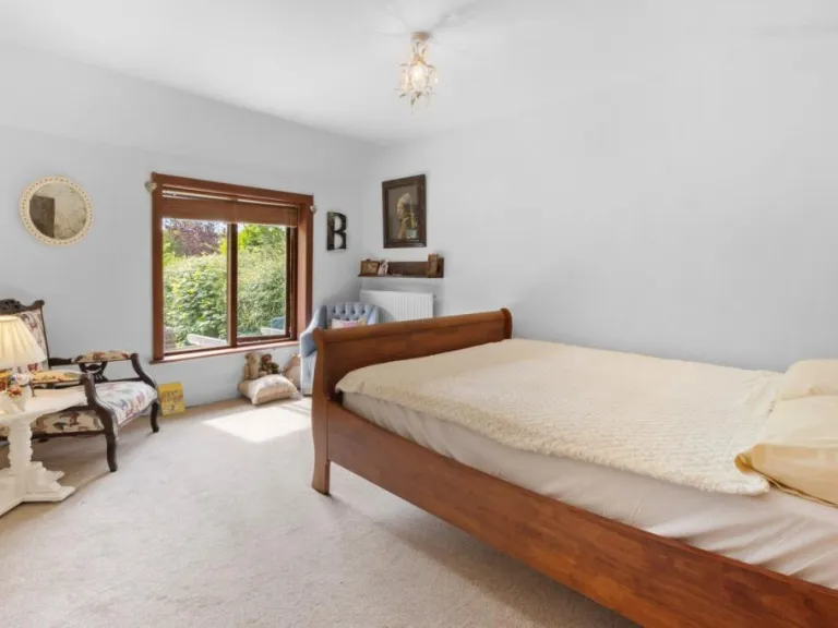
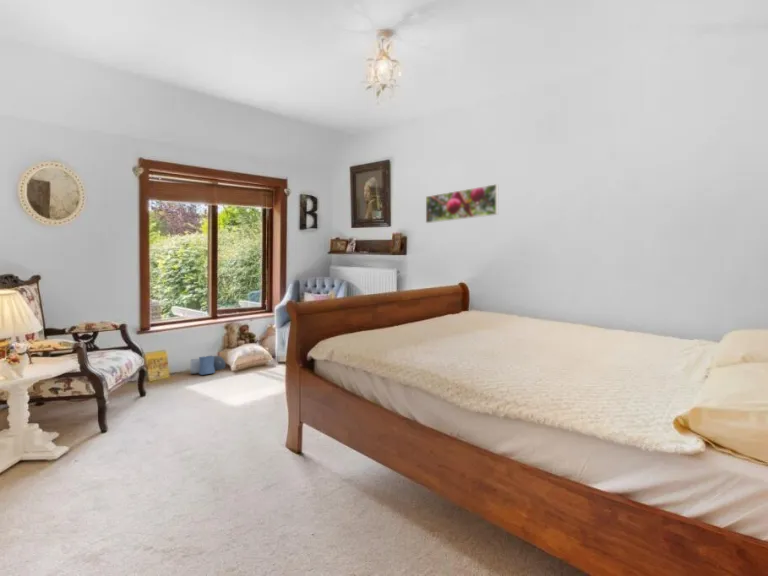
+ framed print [425,183,499,224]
+ shopping bag [189,355,226,376]
